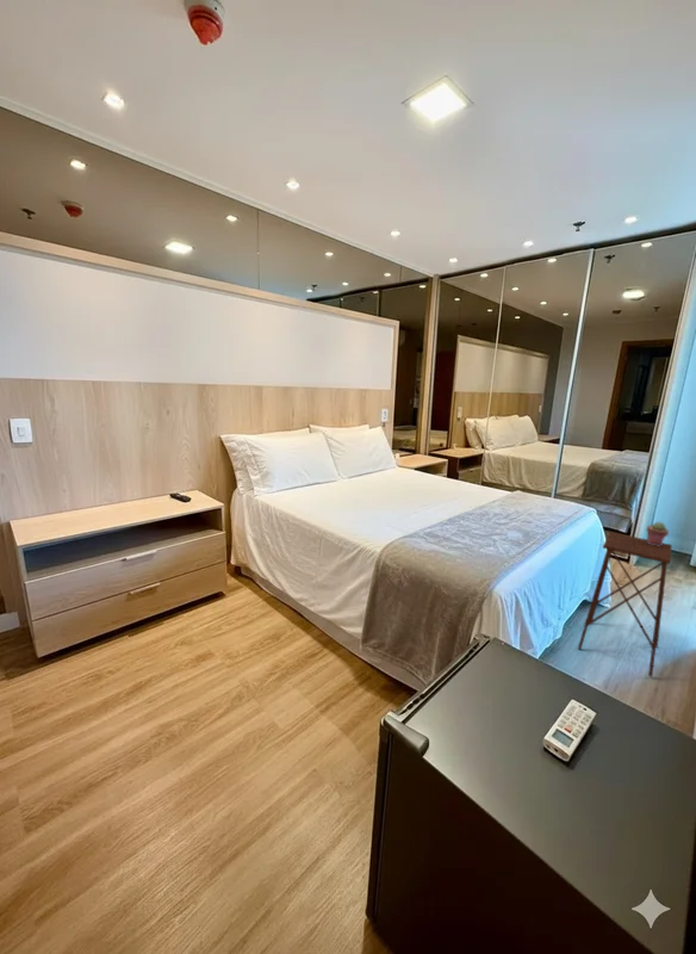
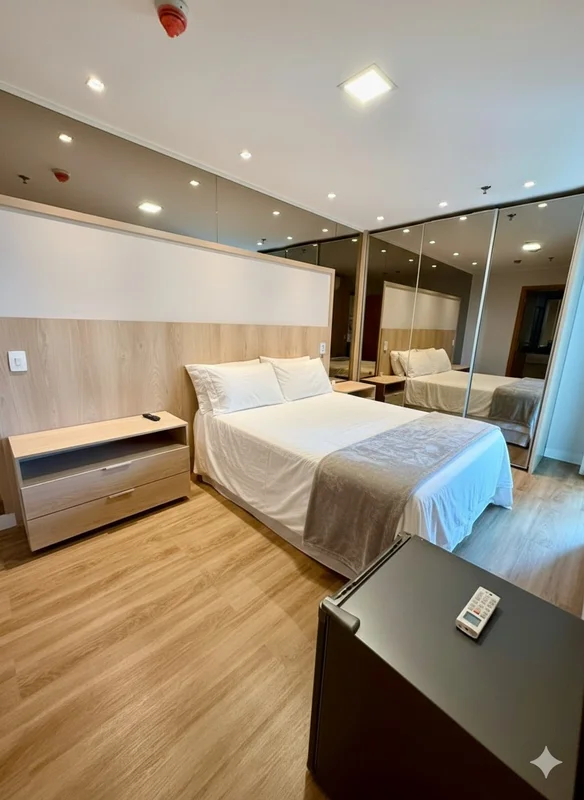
- potted succulent [646,521,670,546]
- side table [577,531,673,679]
